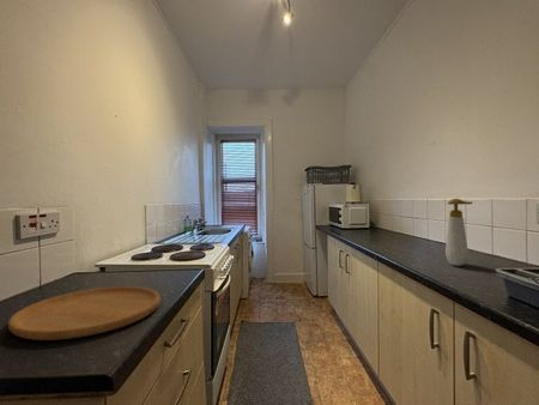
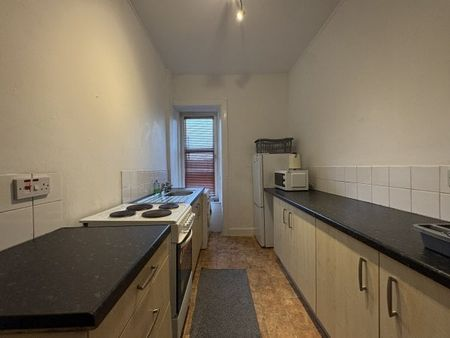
- cutting board [7,285,162,341]
- soap bottle [444,198,473,267]
